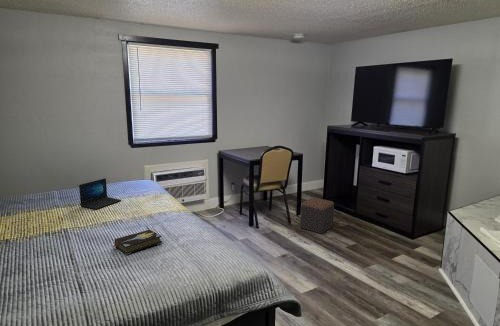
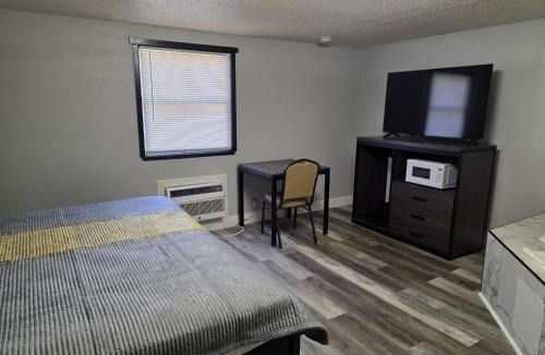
- footstool [299,196,335,235]
- laptop [78,177,122,210]
- hardback book [112,229,163,256]
